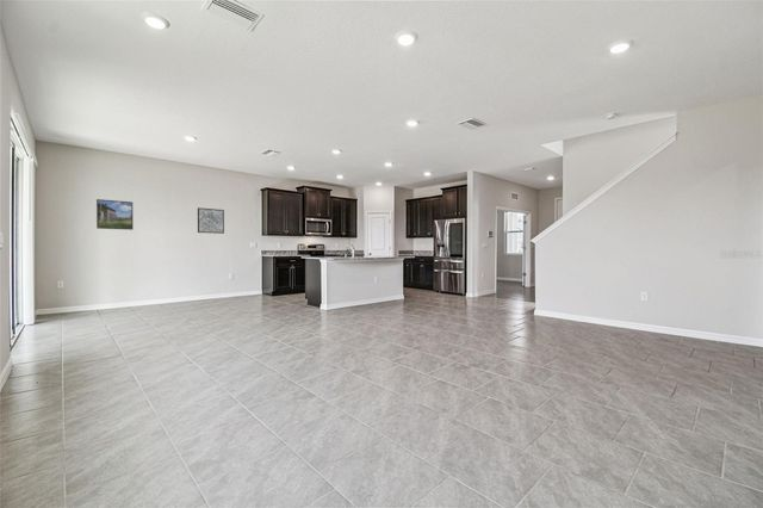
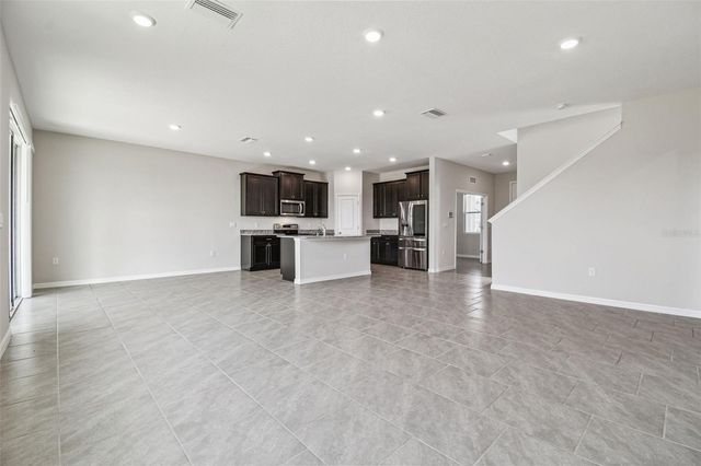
- wall art [197,206,225,235]
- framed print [95,198,135,231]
